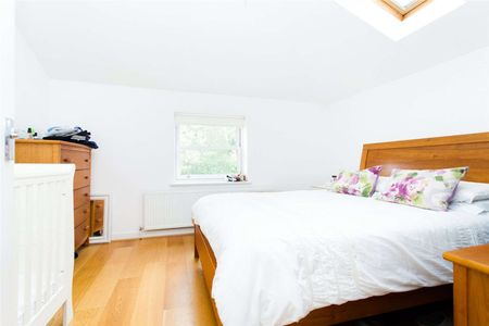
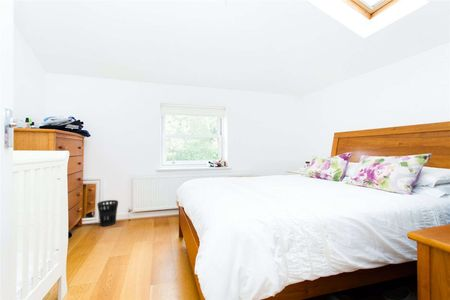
+ wastebasket [96,199,119,227]
